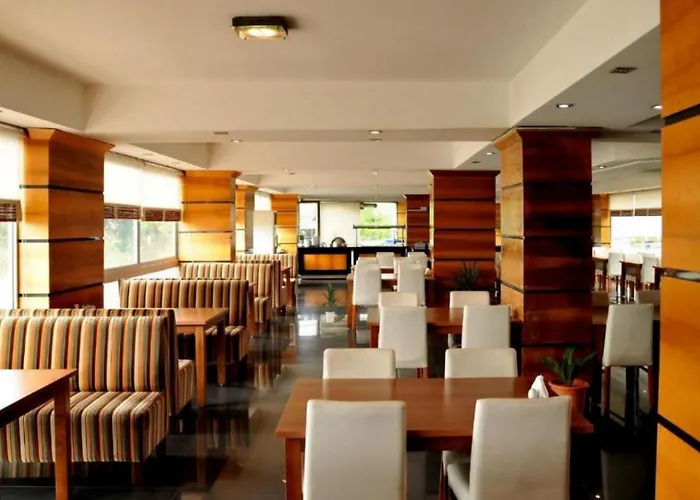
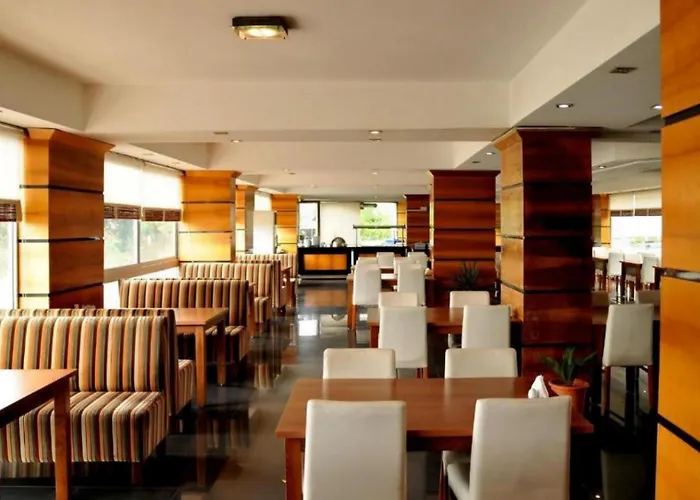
- indoor plant [316,282,346,324]
